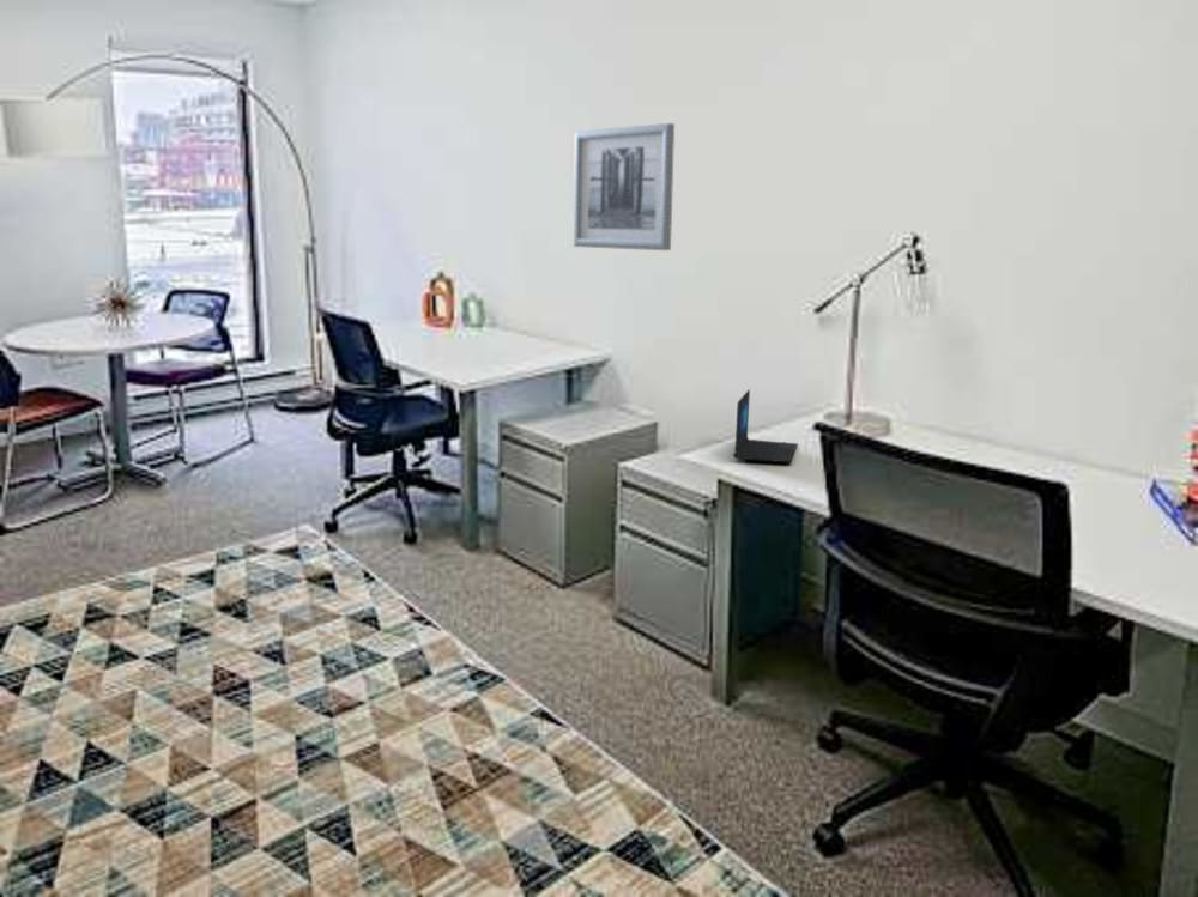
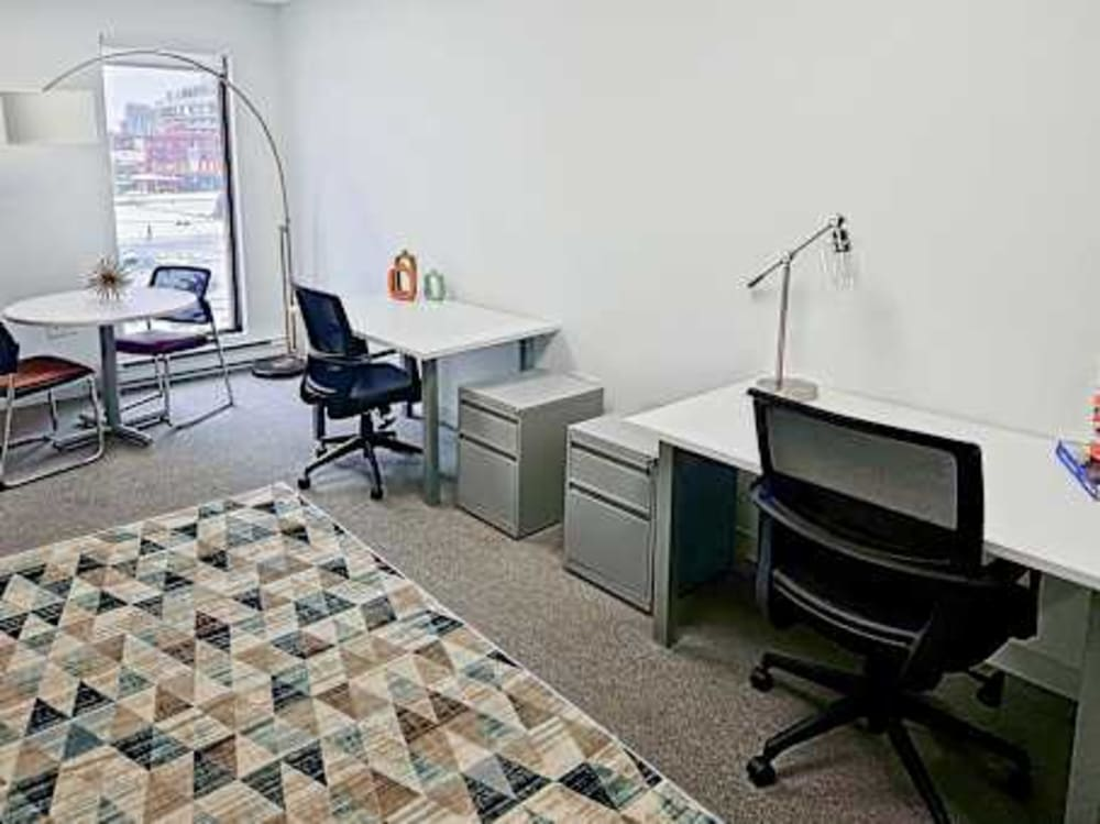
- wall art [573,122,676,251]
- laptop [732,388,799,463]
